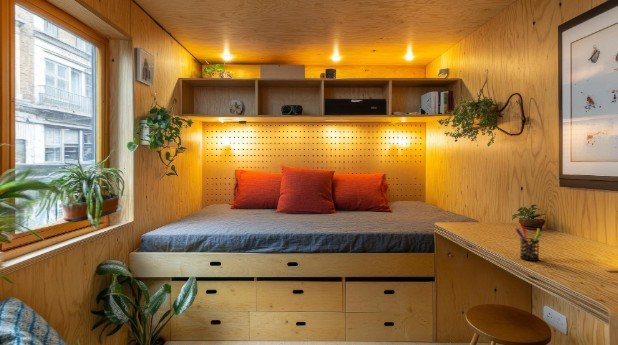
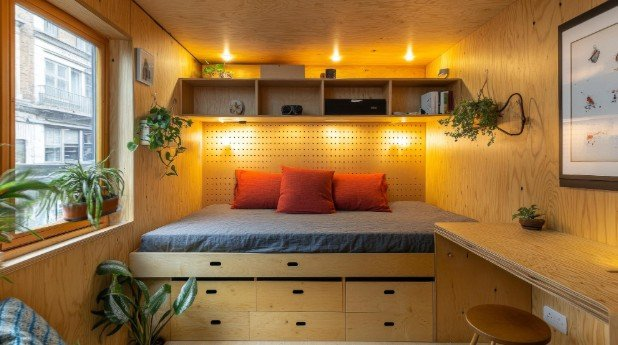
- pen holder [514,225,542,262]
